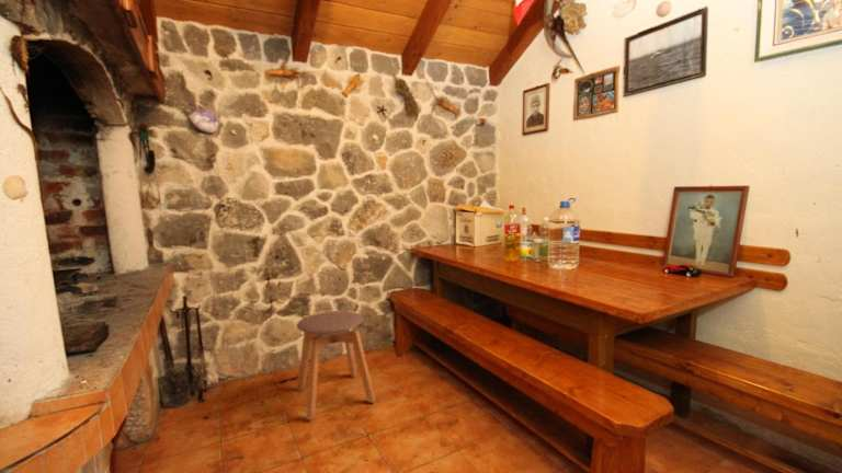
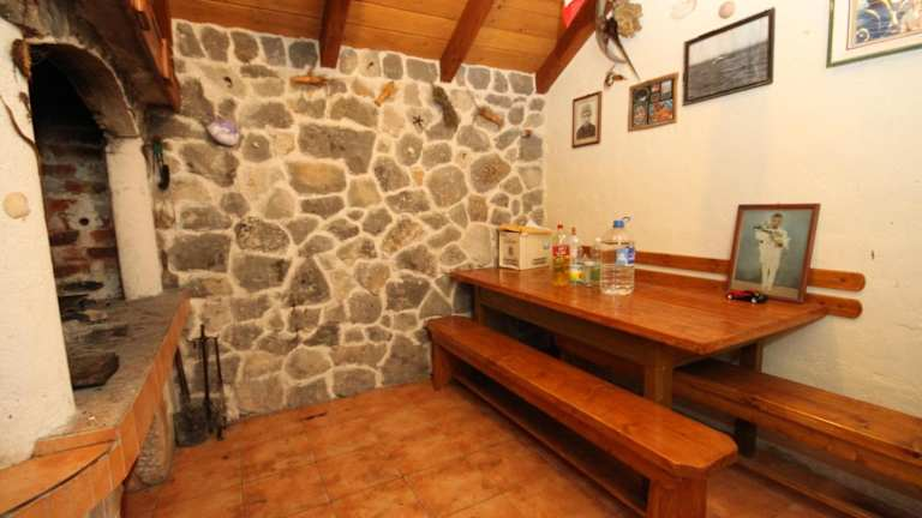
- stool [295,310,377,422]
